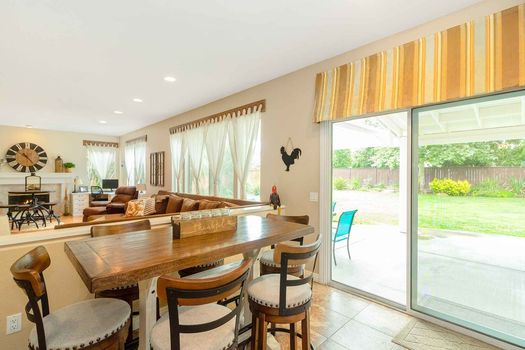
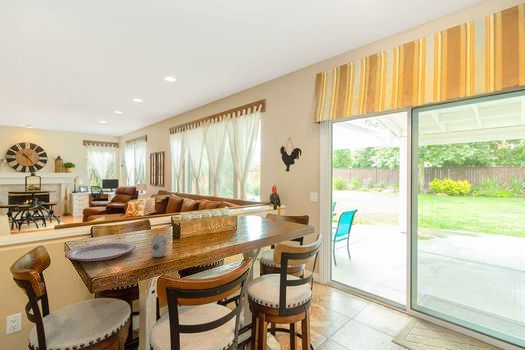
+ mug [150,232,168,258]
+ plate [64,241,137,262]
